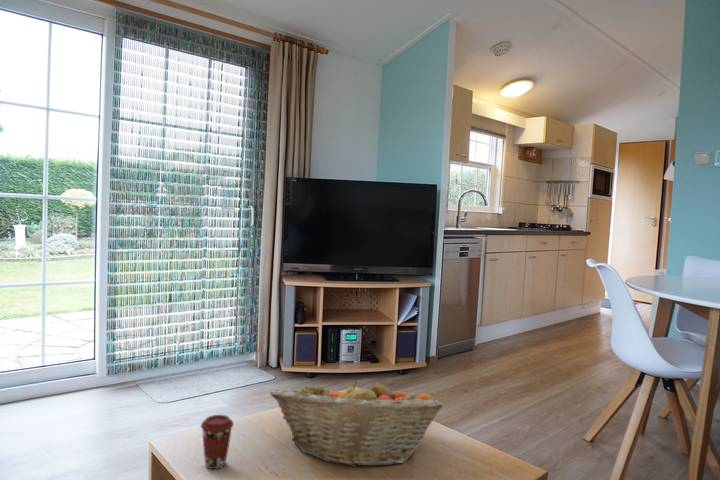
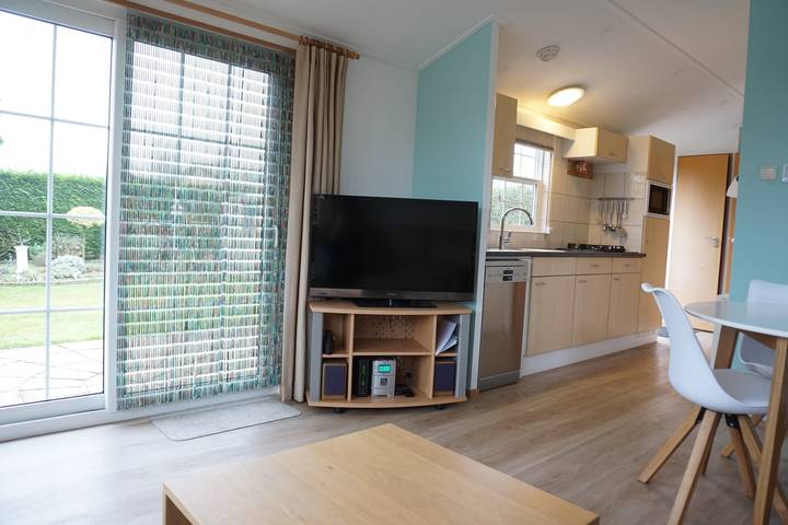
- coffee cup [200,414,235,470]
- fruit basket [269,376,444,468]
